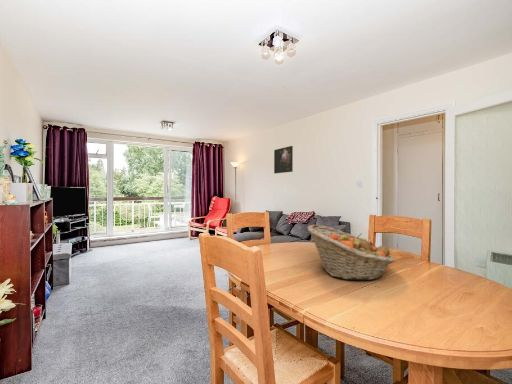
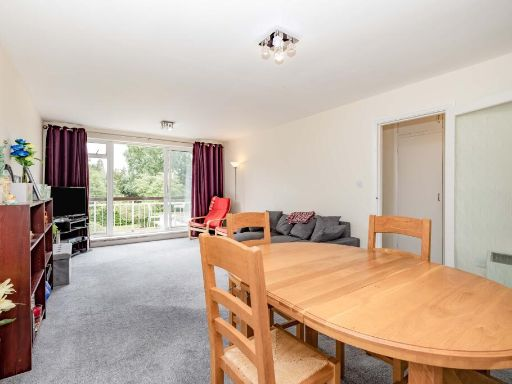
- fruit basket [306,223,396,281]
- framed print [273,145,294,175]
